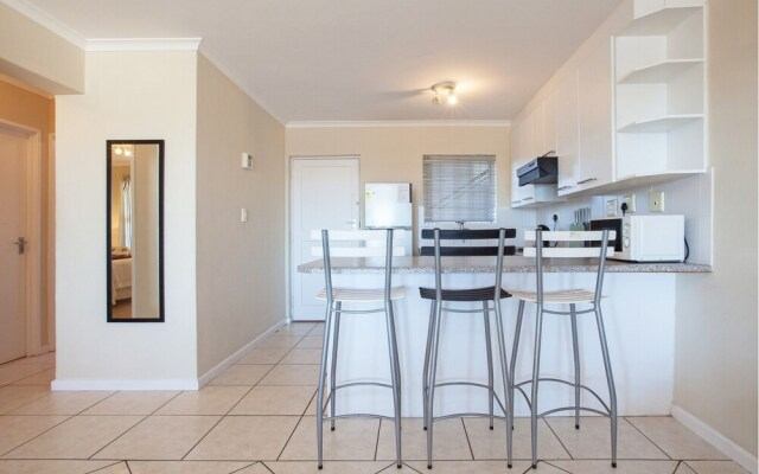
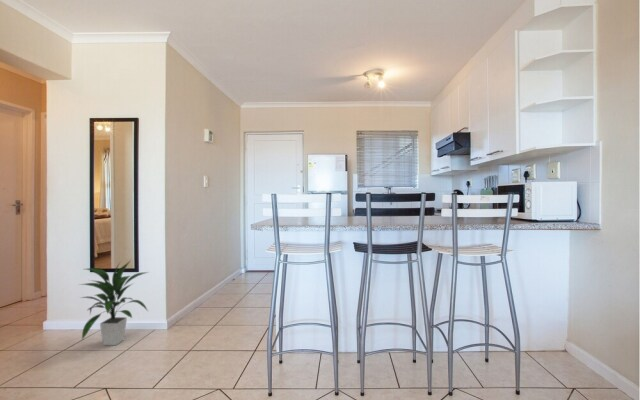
+ indoor plant [77,259,150,346]
